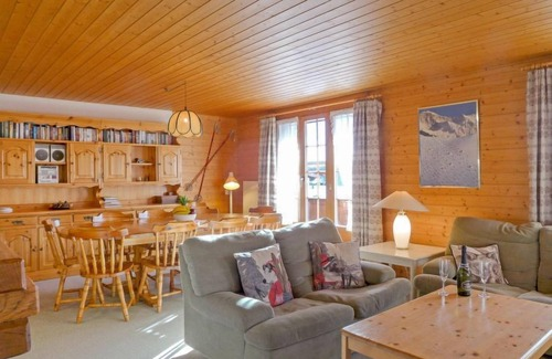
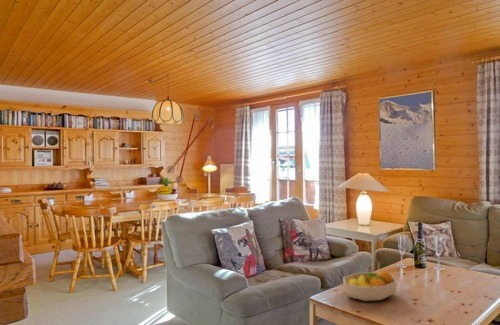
+ fruit bowl [342,269,398,302]
